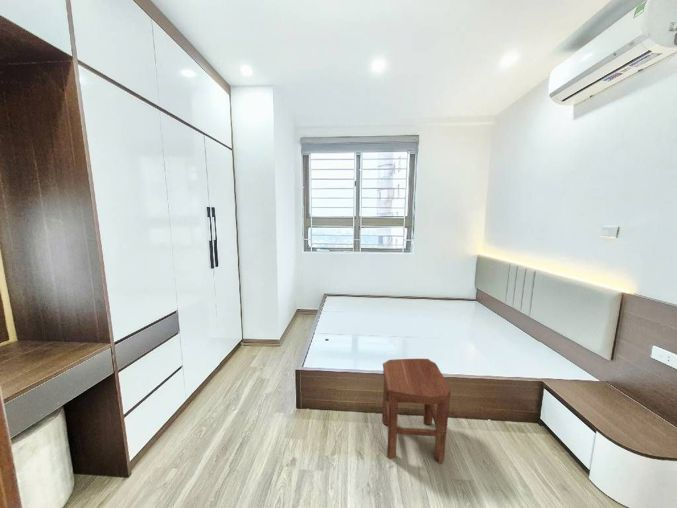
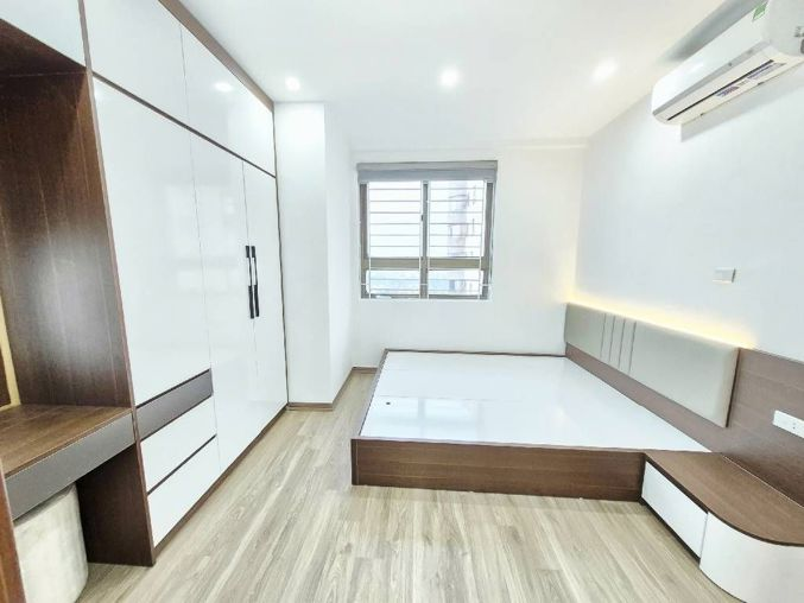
- stool [381,358,452,464]
